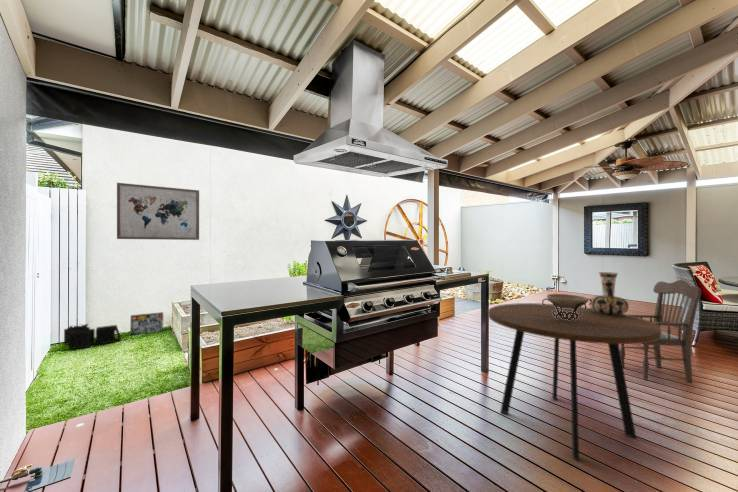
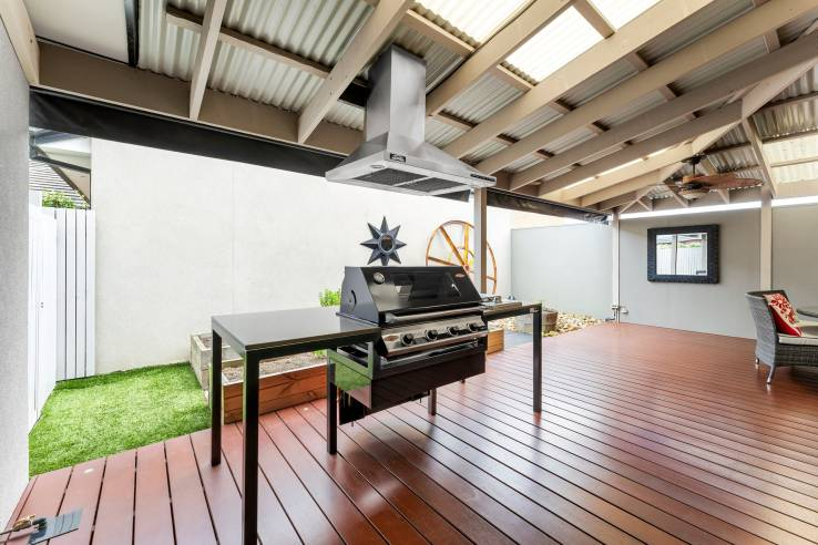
- decorative bowl [541,293,592,321]
- vase [589,271,630,315]
- dining table [487,302,662,461]
- wall art [116,182,200,241]
- dining chair [620,279,702,383]
- box [129,311,164,336]
- storage bin [63,323,122,350]
